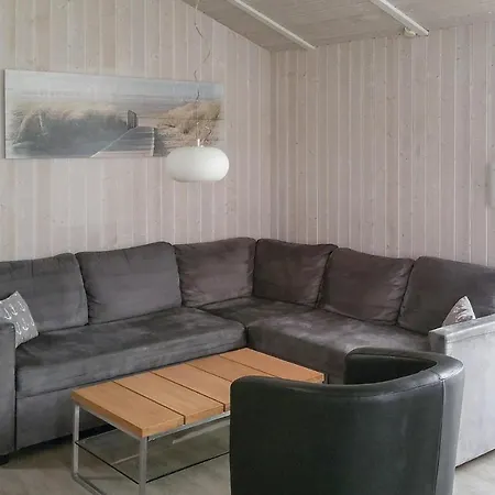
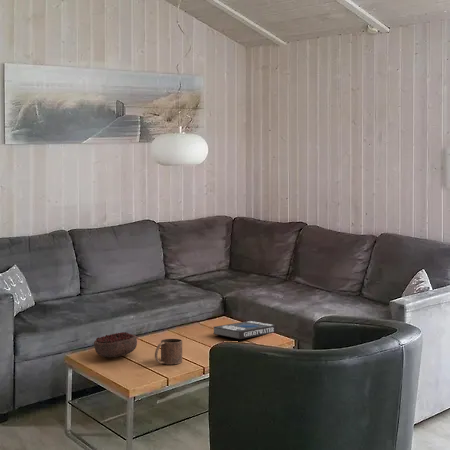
+ decorative bowl [93,331,138,358]
+ book [212,320,278,340]
+ mug [154,338,183,365]
